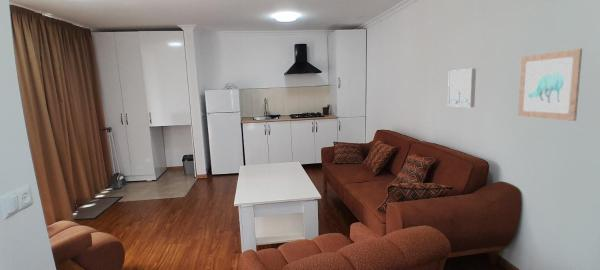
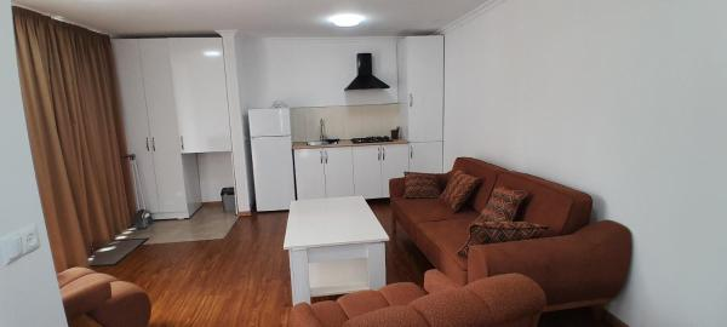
- wall art [517,48,583,122]
- wall art [447,68,477,108]
